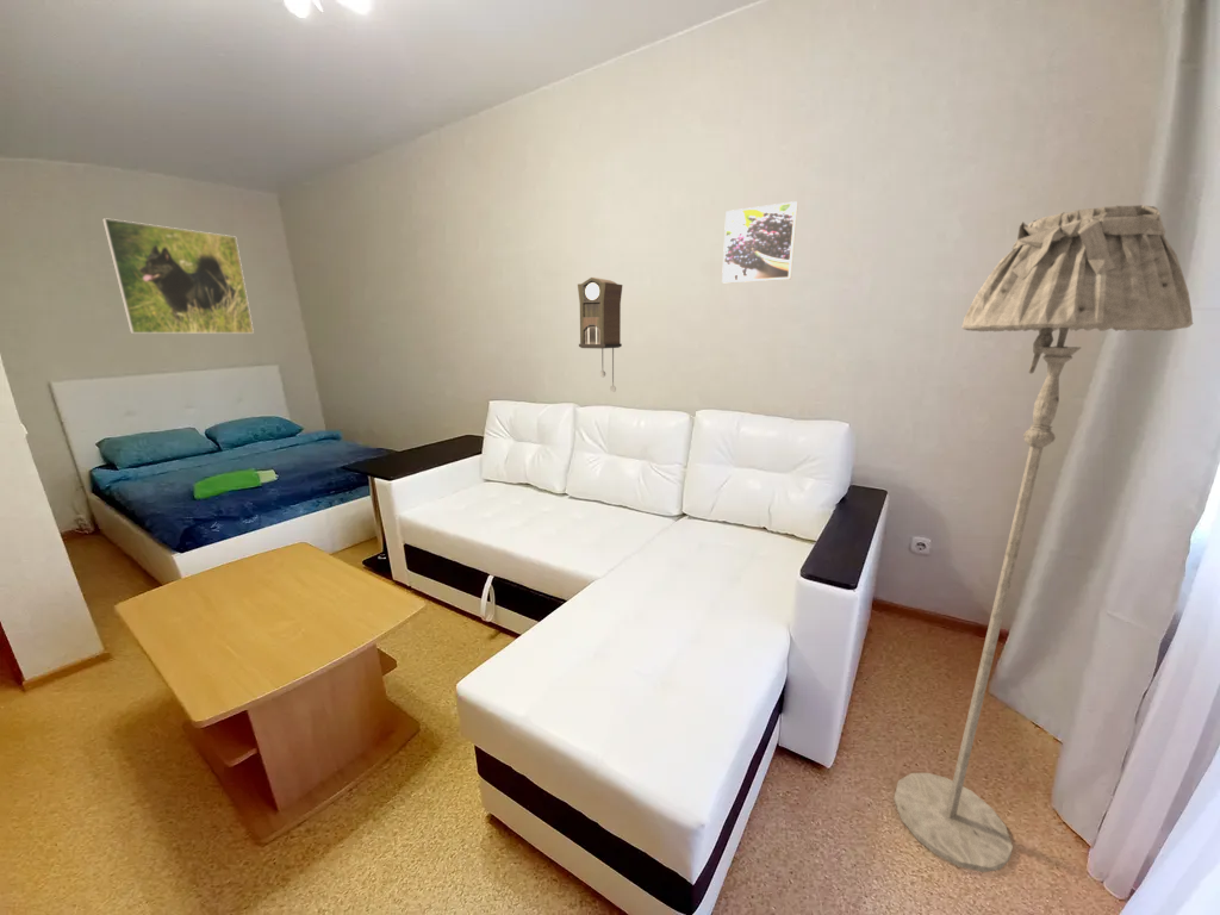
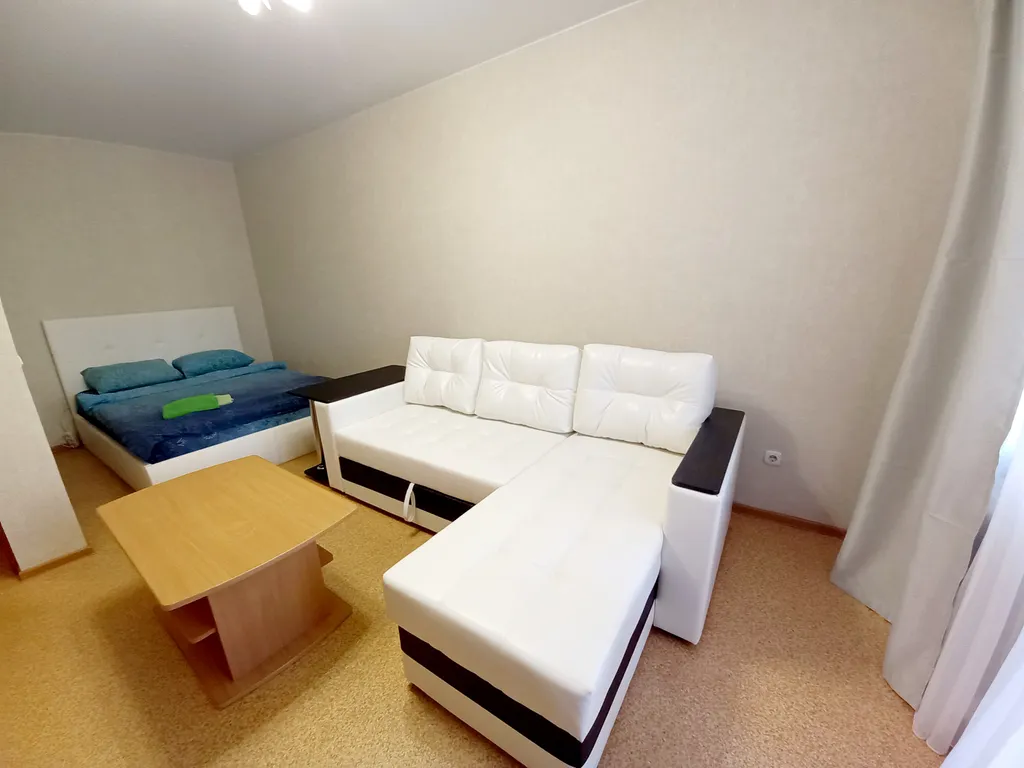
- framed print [101,217,255,335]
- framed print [721,200,799,284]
- pendulum clock [577,276,623,393]
- floor lamp [892,204,1194,873]
